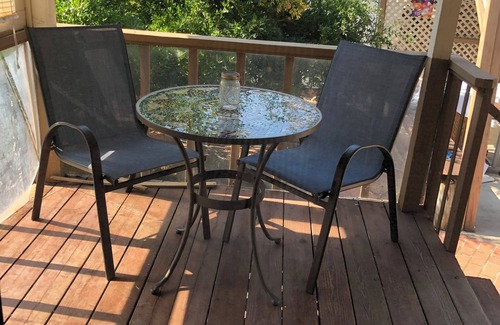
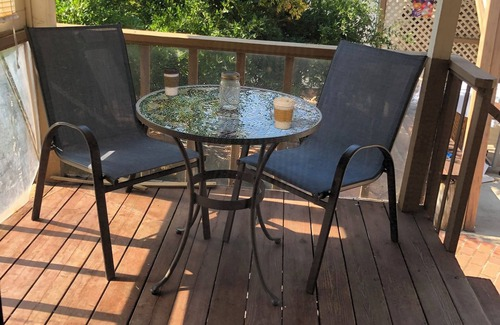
+ coffee cup [162,67,180,97]
+ coffee cup [272,96,296,130]
